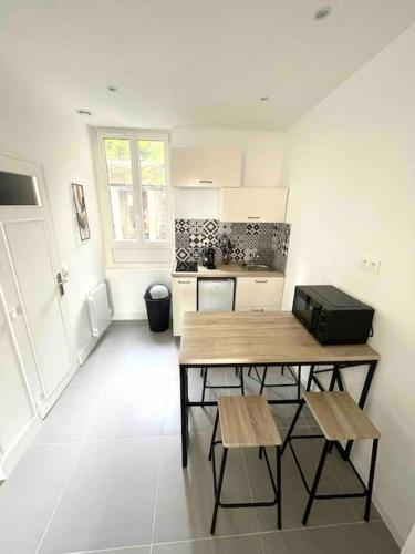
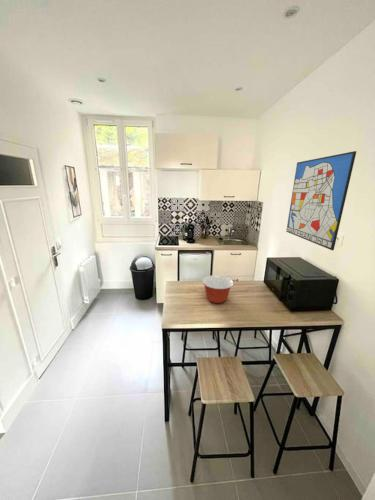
+ wall art [285,150,357,251]
+ mixing bowl [201,274,235,304]
